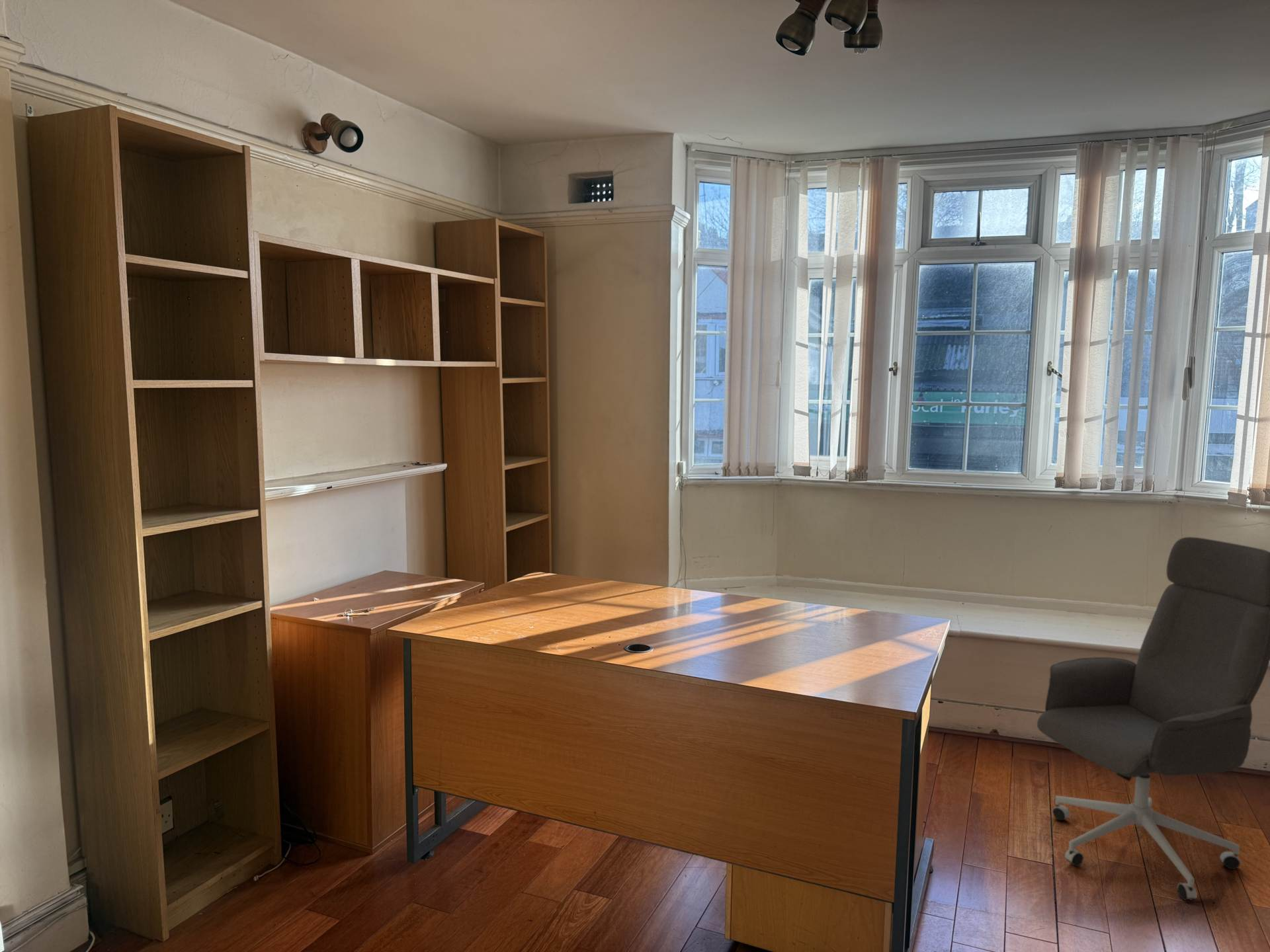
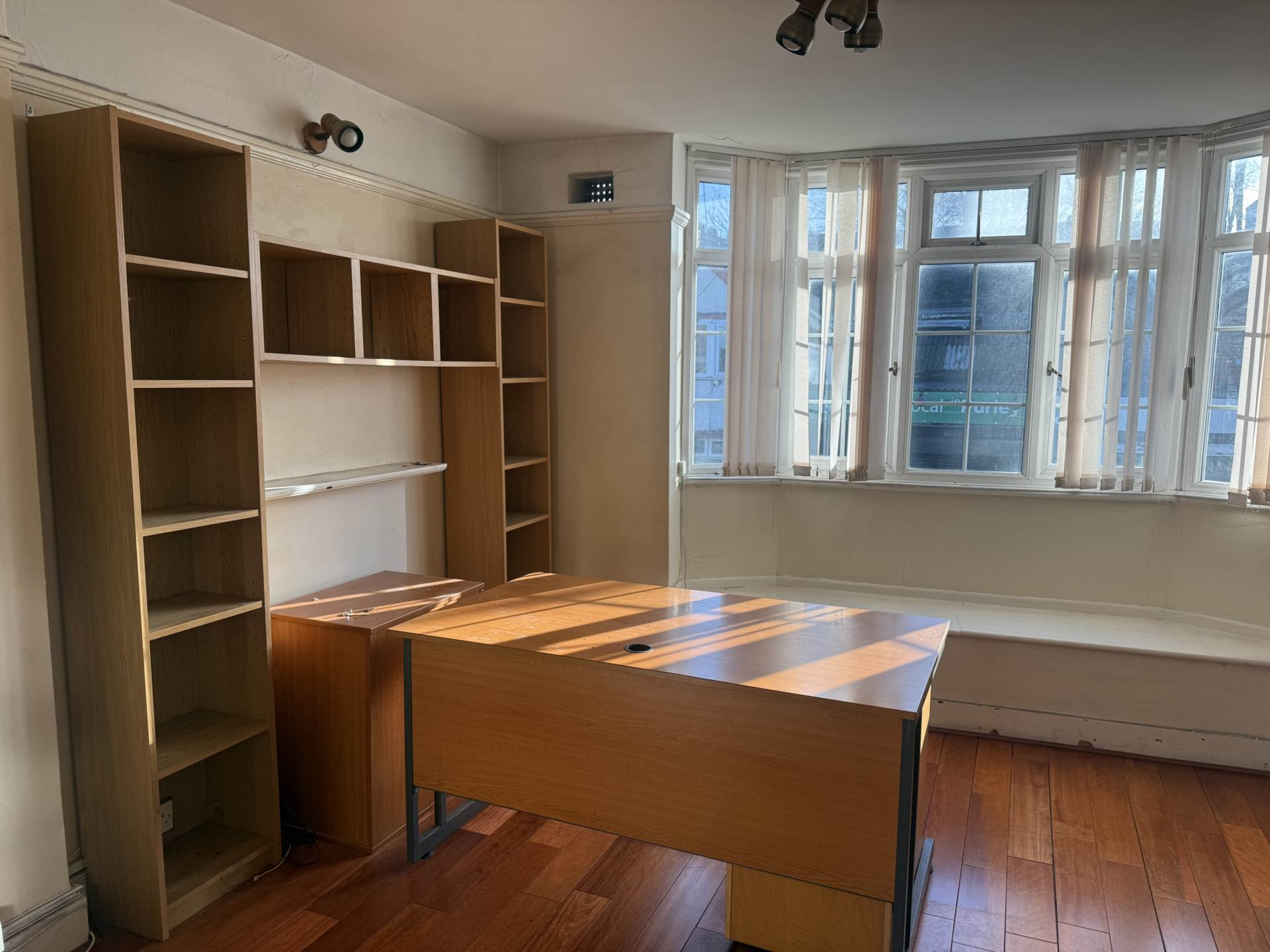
- office chair [1037,536,1270,901]
